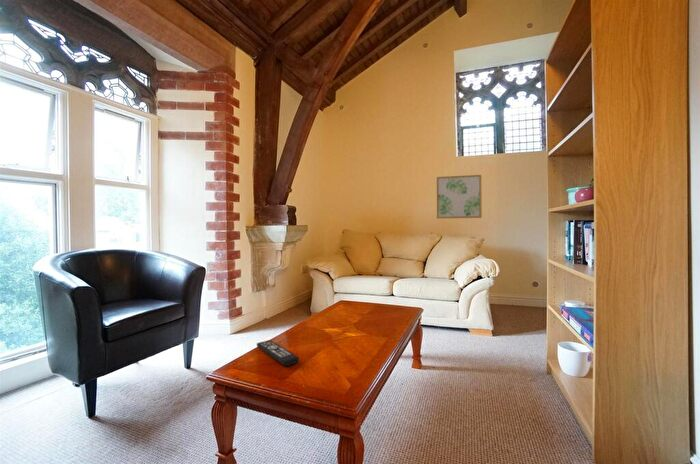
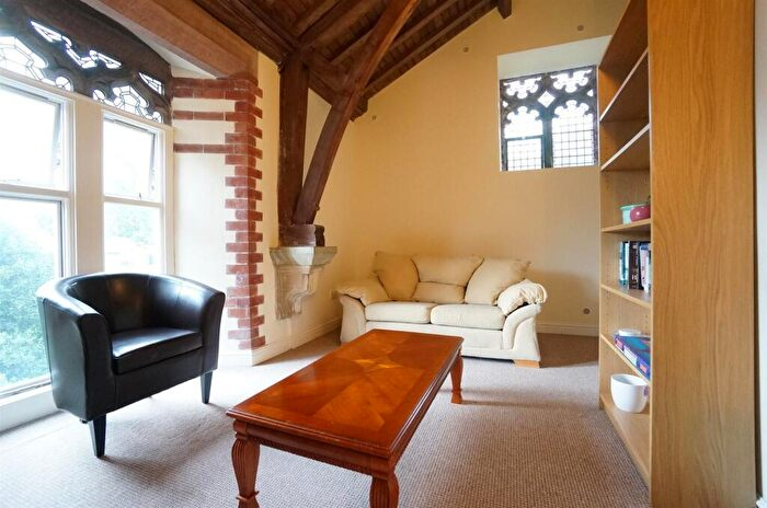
- wall art [436,174,483,220]
- remote control [256,339,300,367]
